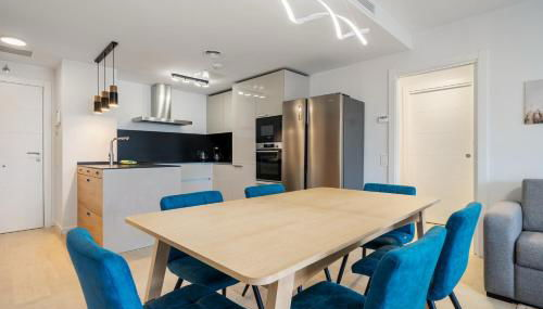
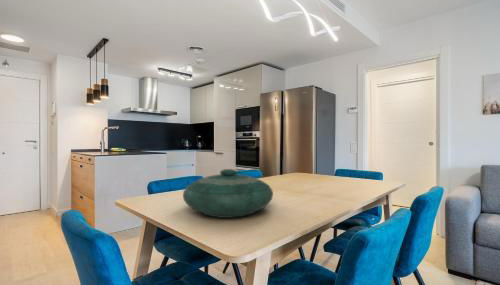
+ decorative bowl [182,168,274,219]
